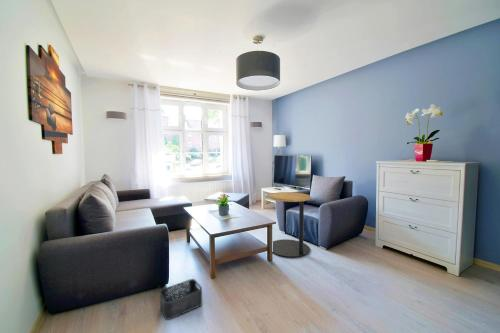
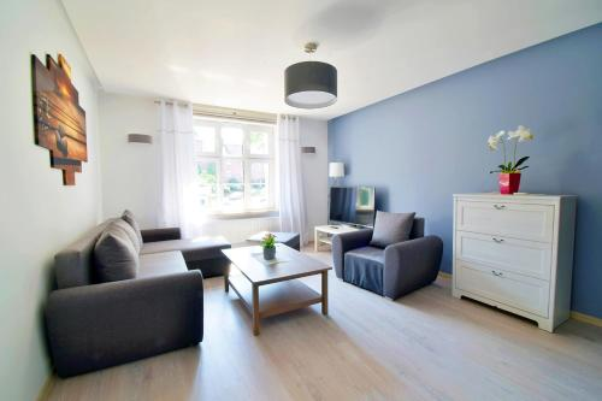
- storage bin [159,278,203,321]
- side table [268,191,312,258]
